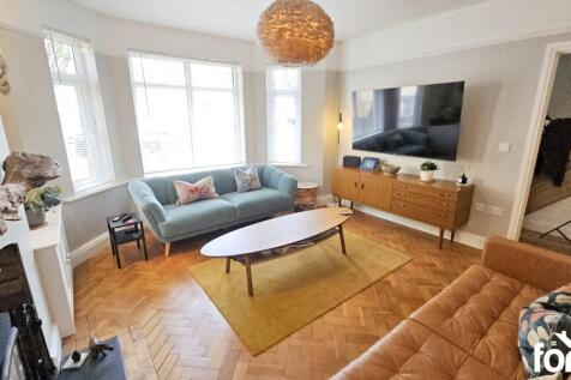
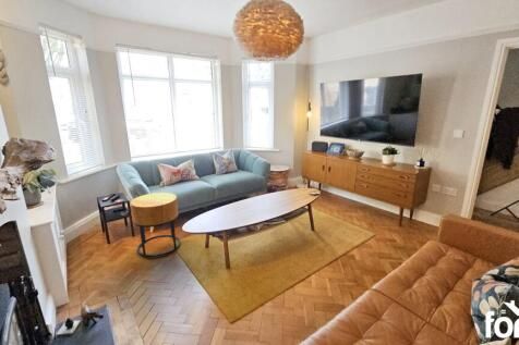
+ side table [130,192,182,258]
